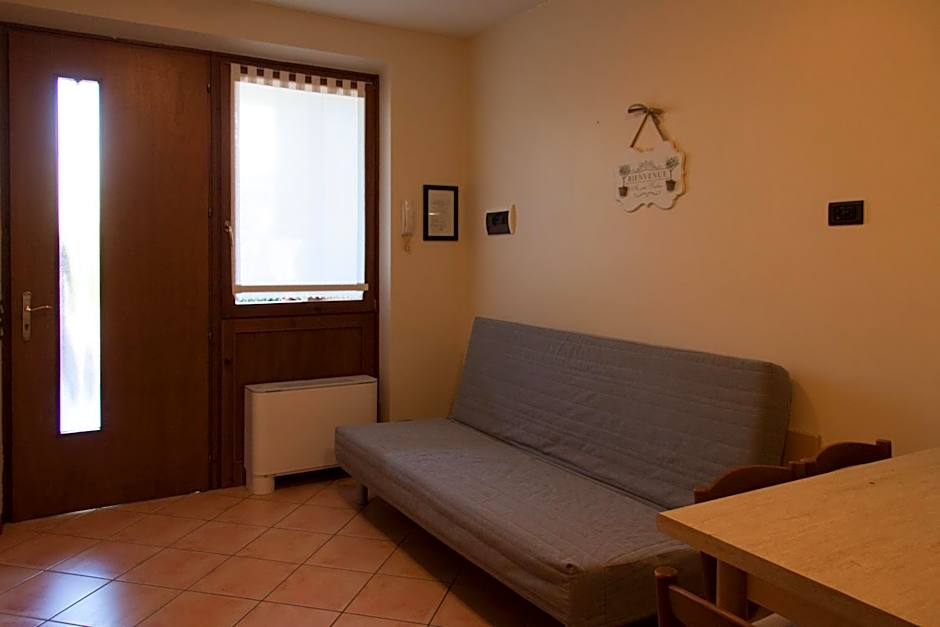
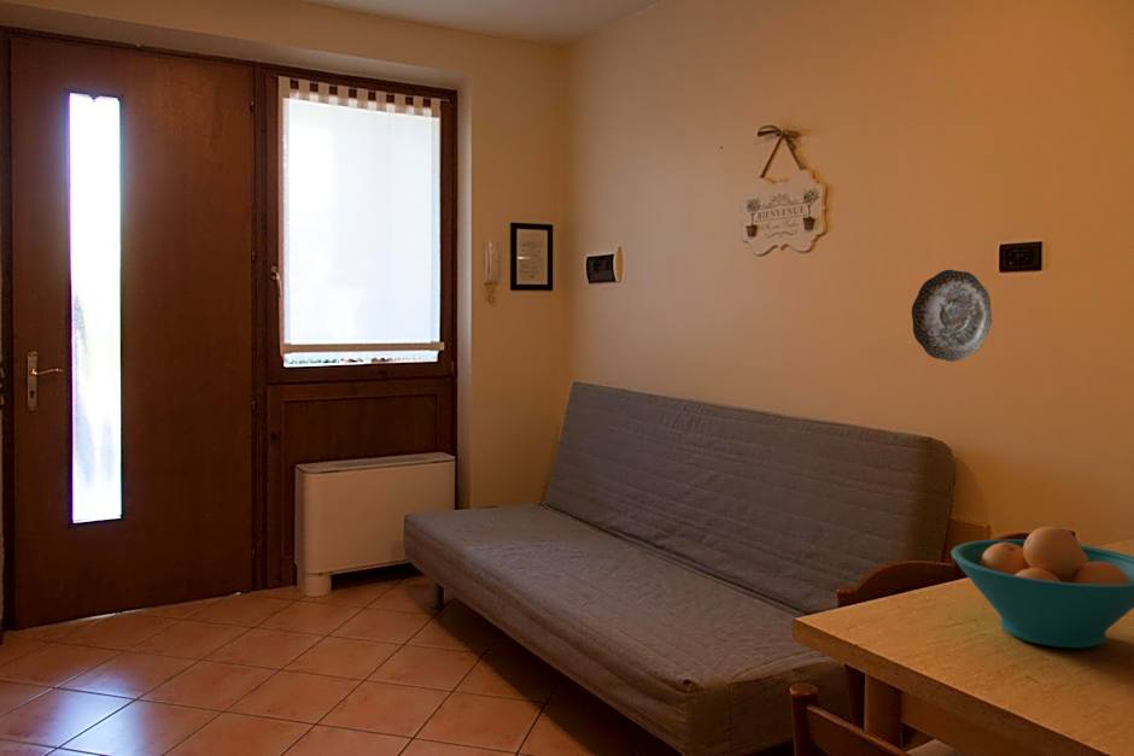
+ fruit bowl [949,526,1134,650]
+ decorative plate [911,269,993,363]
